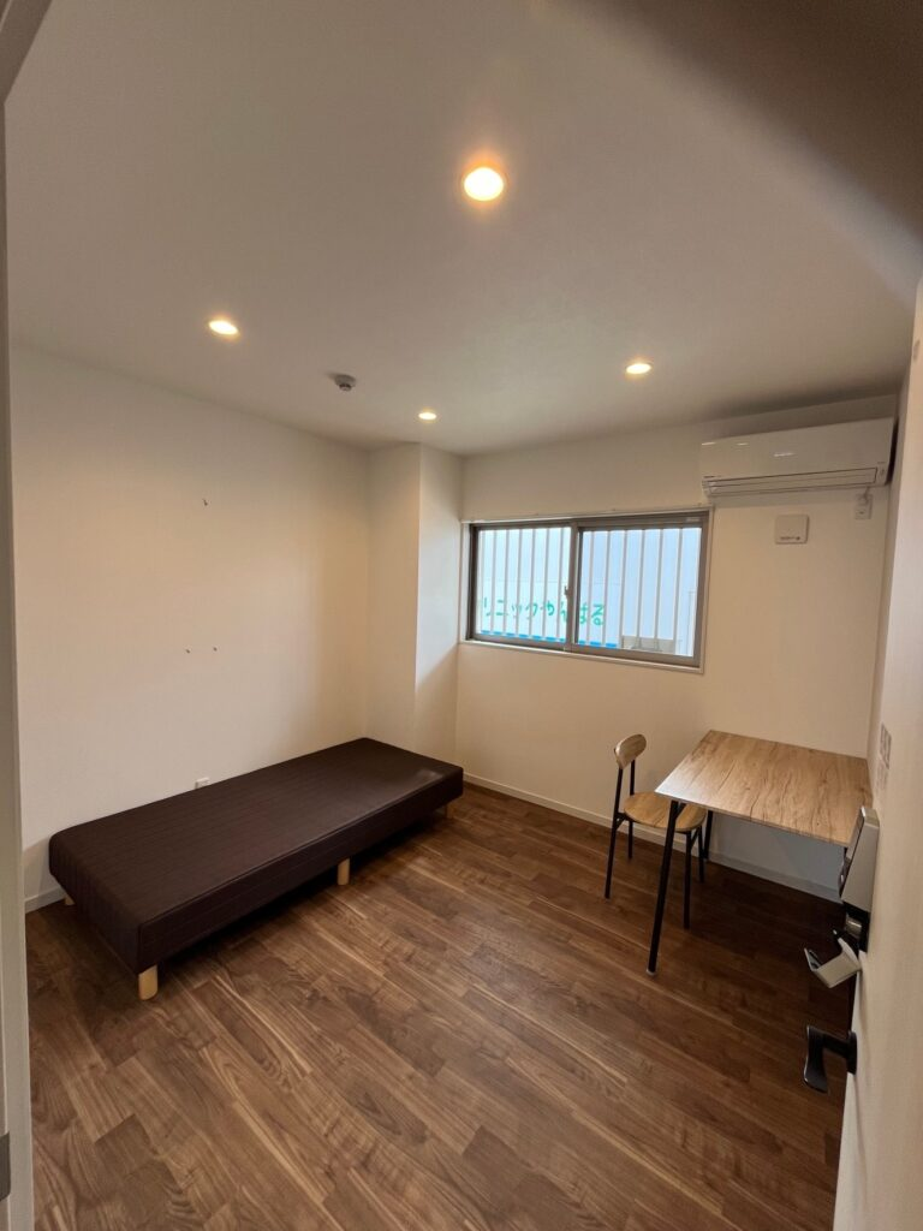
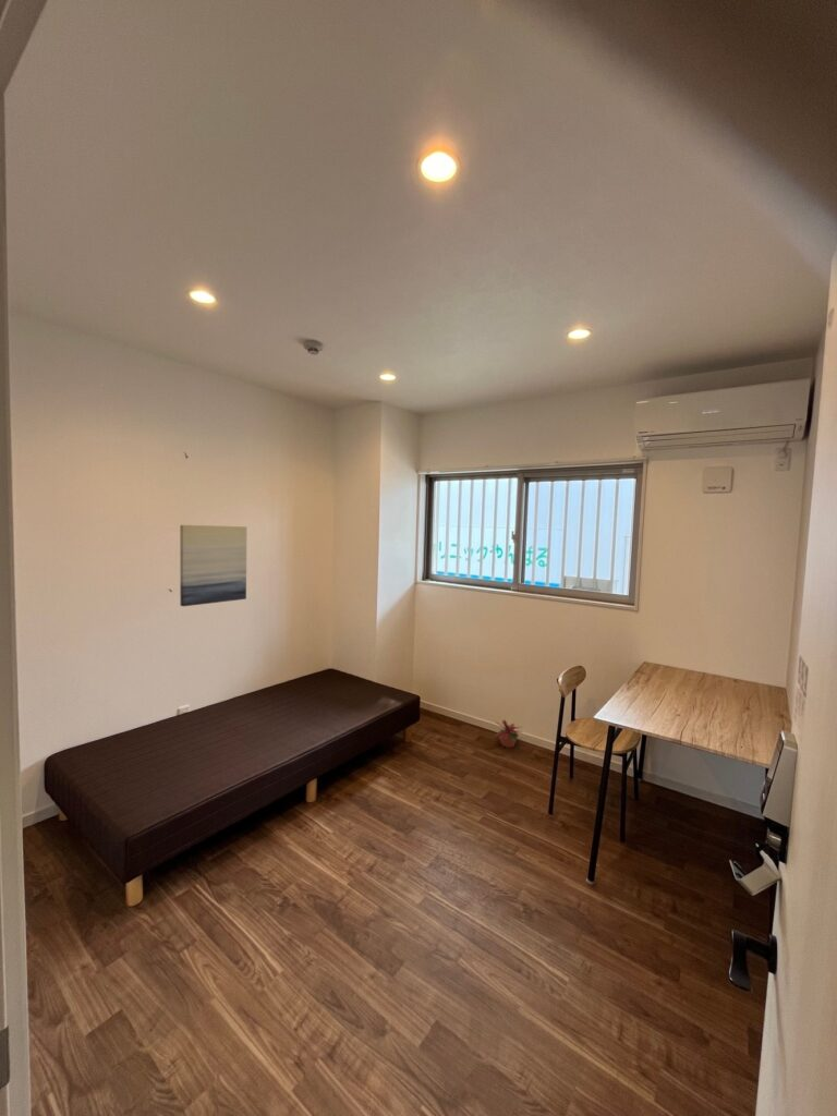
+ potted plant [492,719,524,749]
+ wall art [179,524,247,607]
